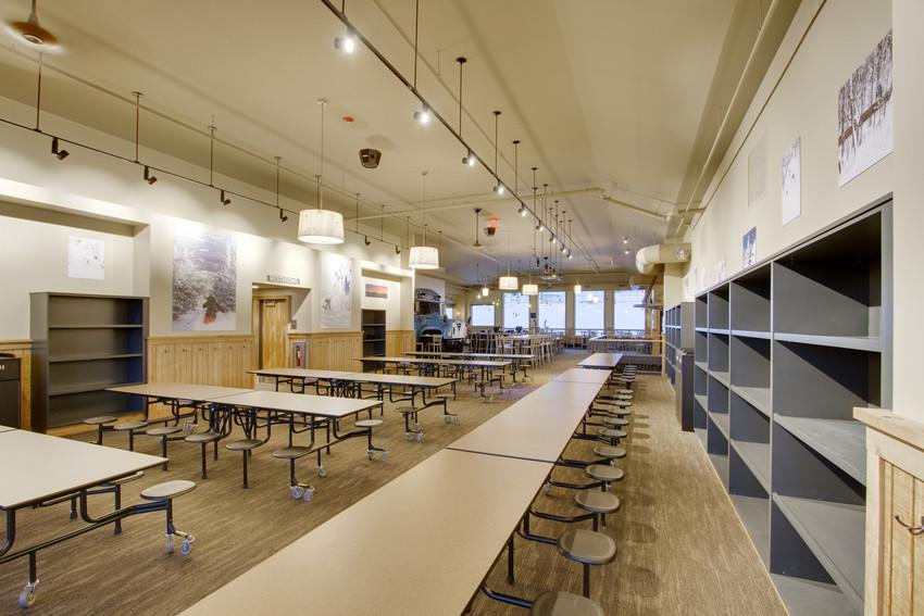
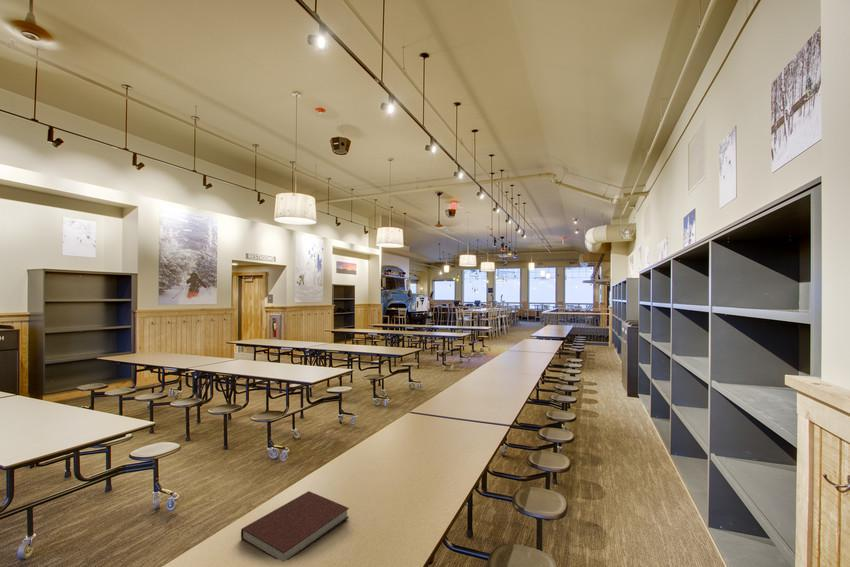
+ notebook [240,490,350,563]
